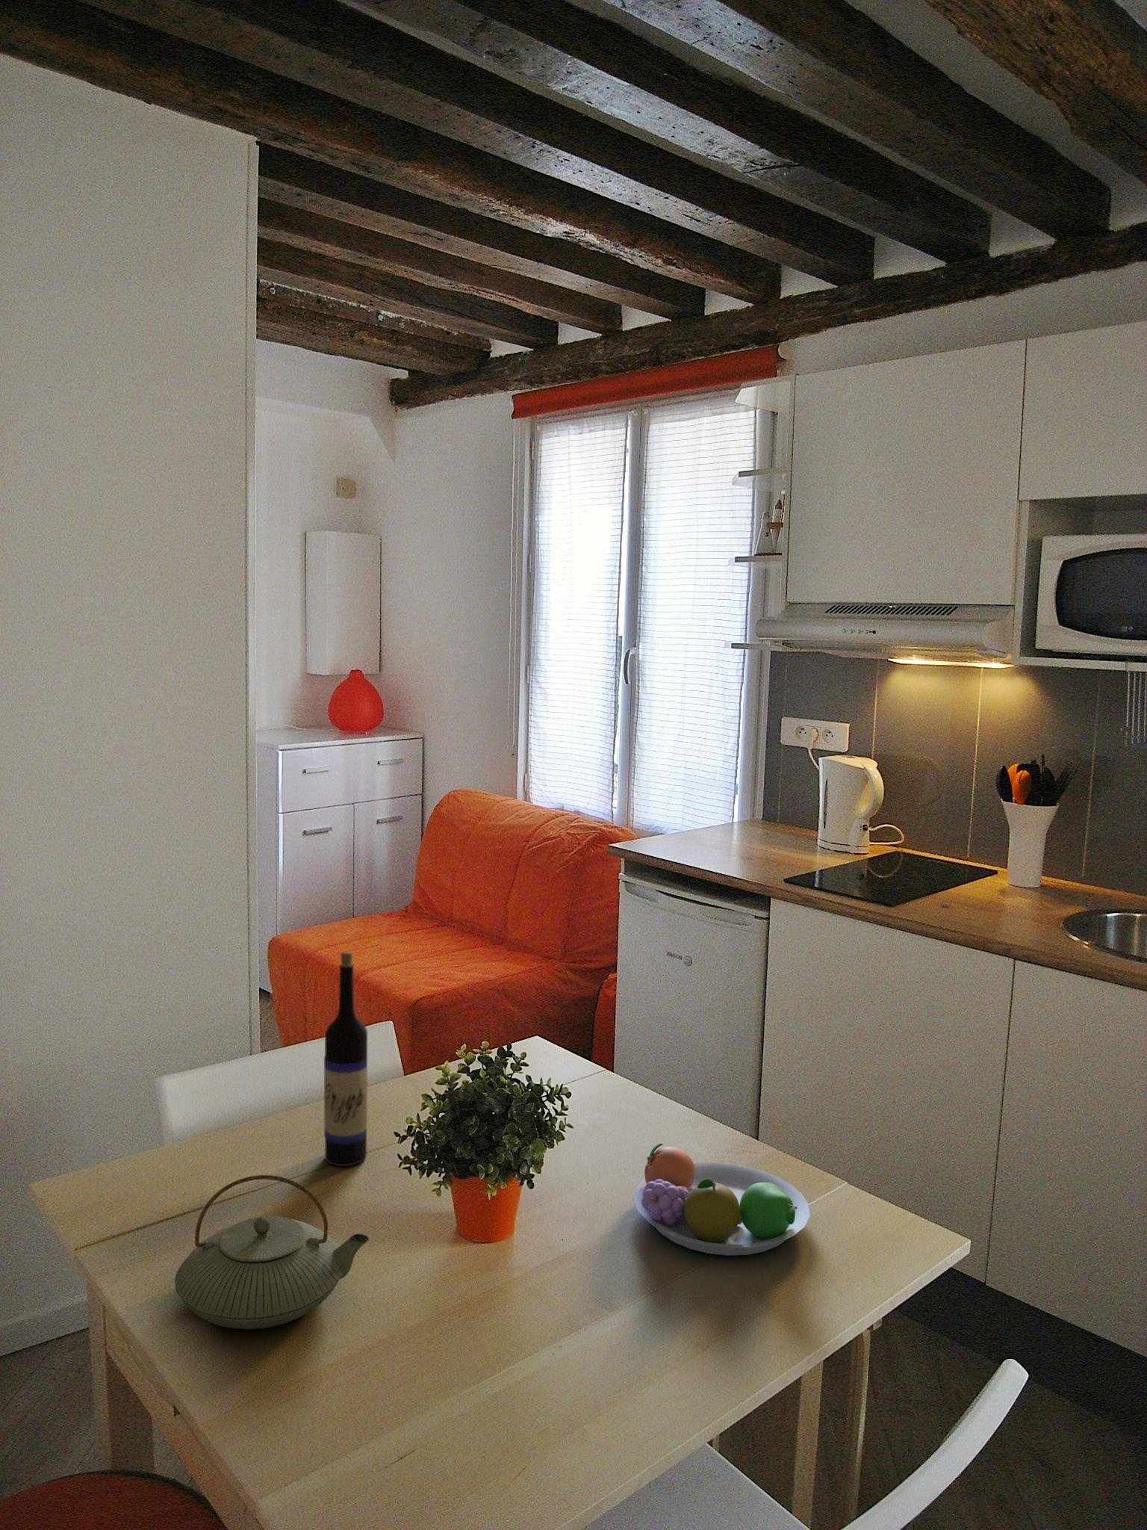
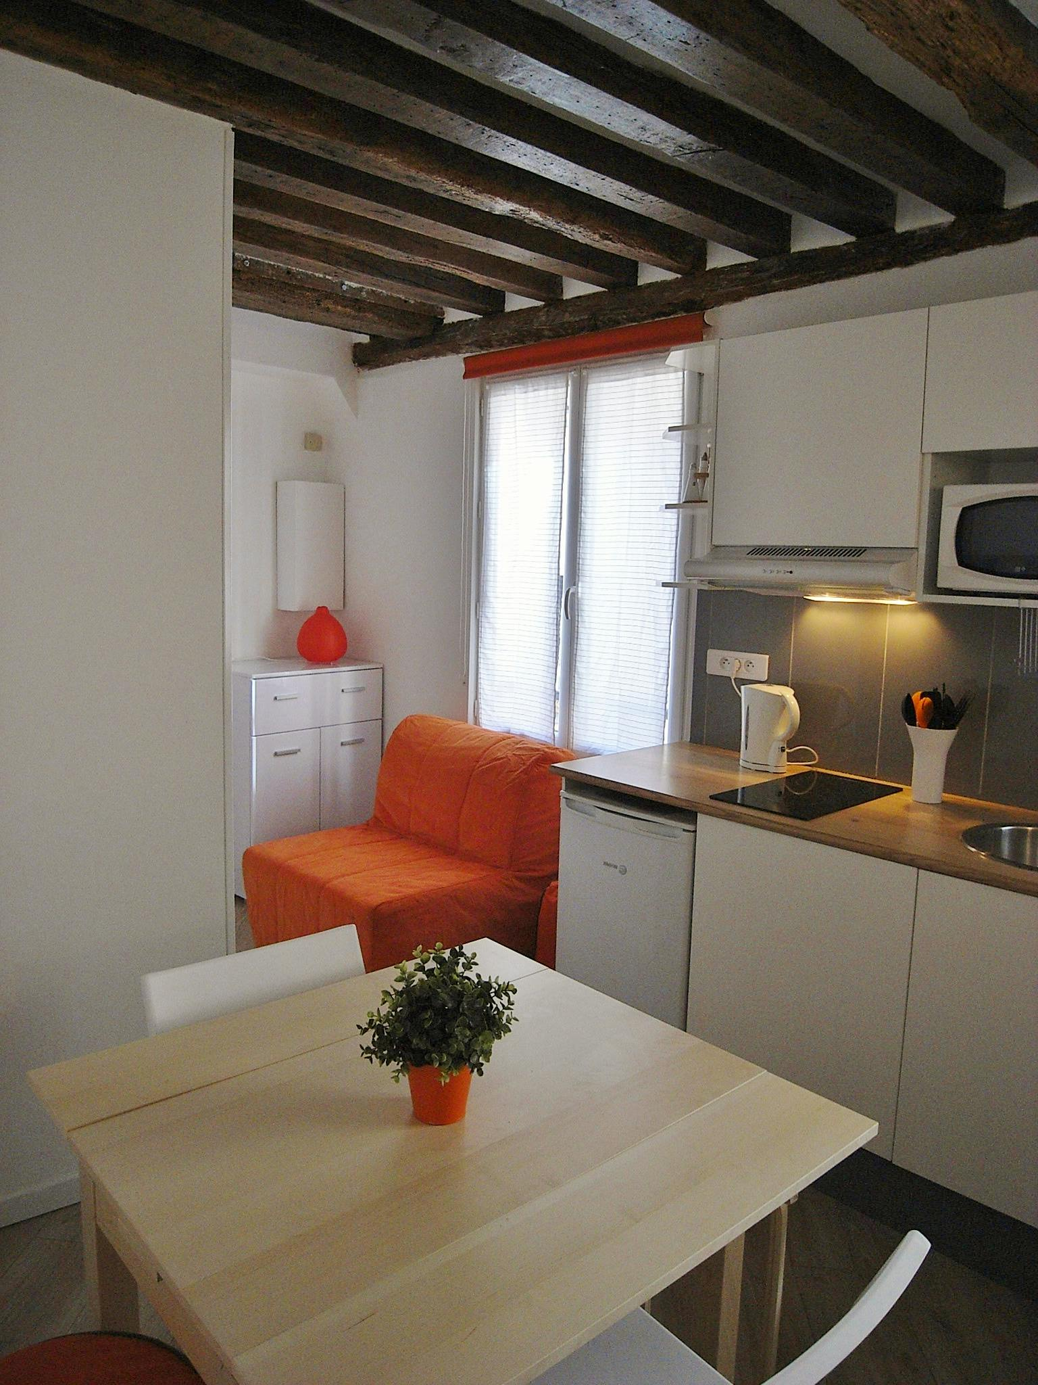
- wine bottle [323,951,369,1167]
- teapot [173,1175,370,1330]
- fruit bowl [634,1143,811,1257]
